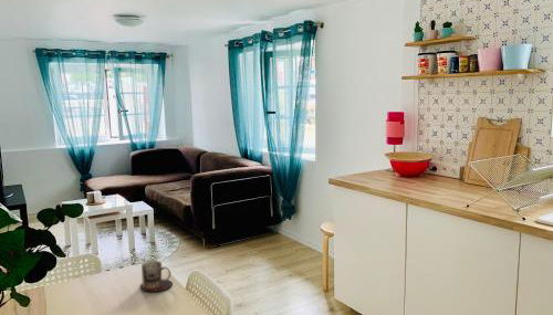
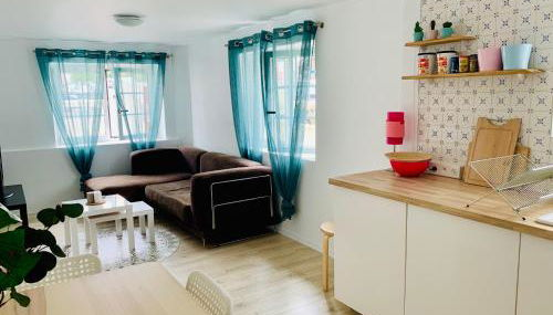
- mug [139,260,174,293]
